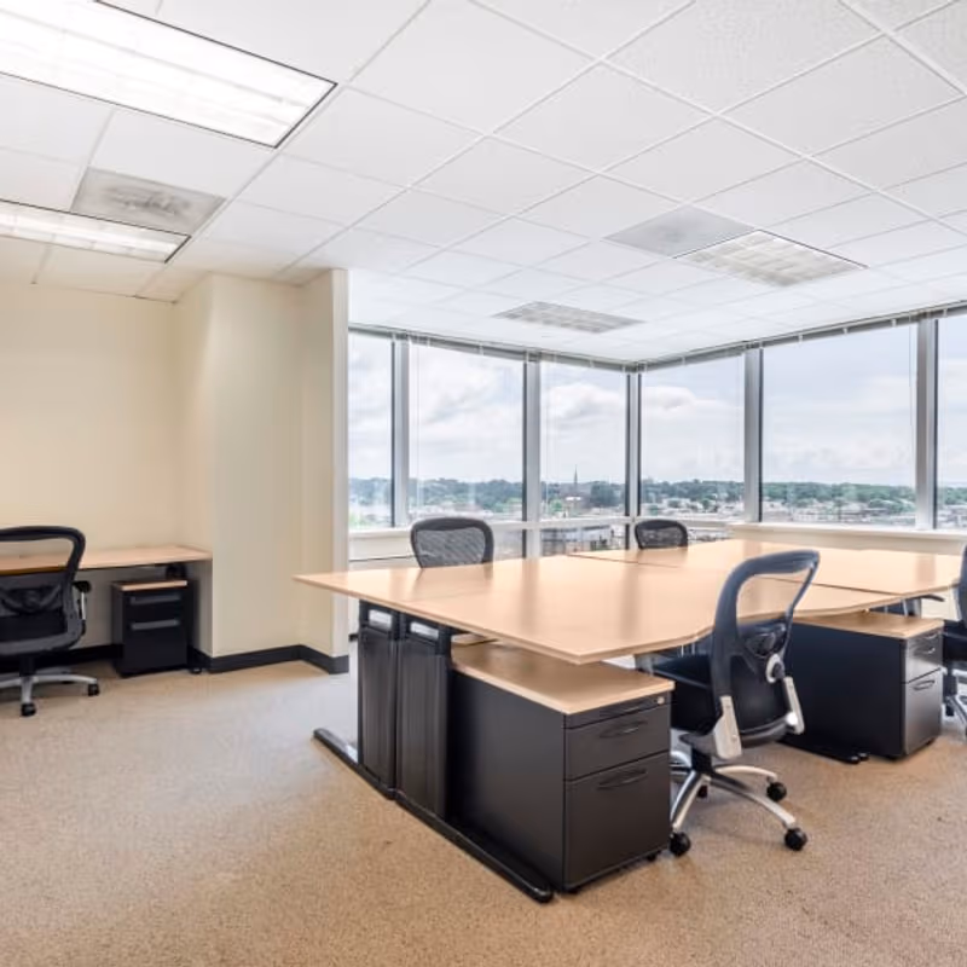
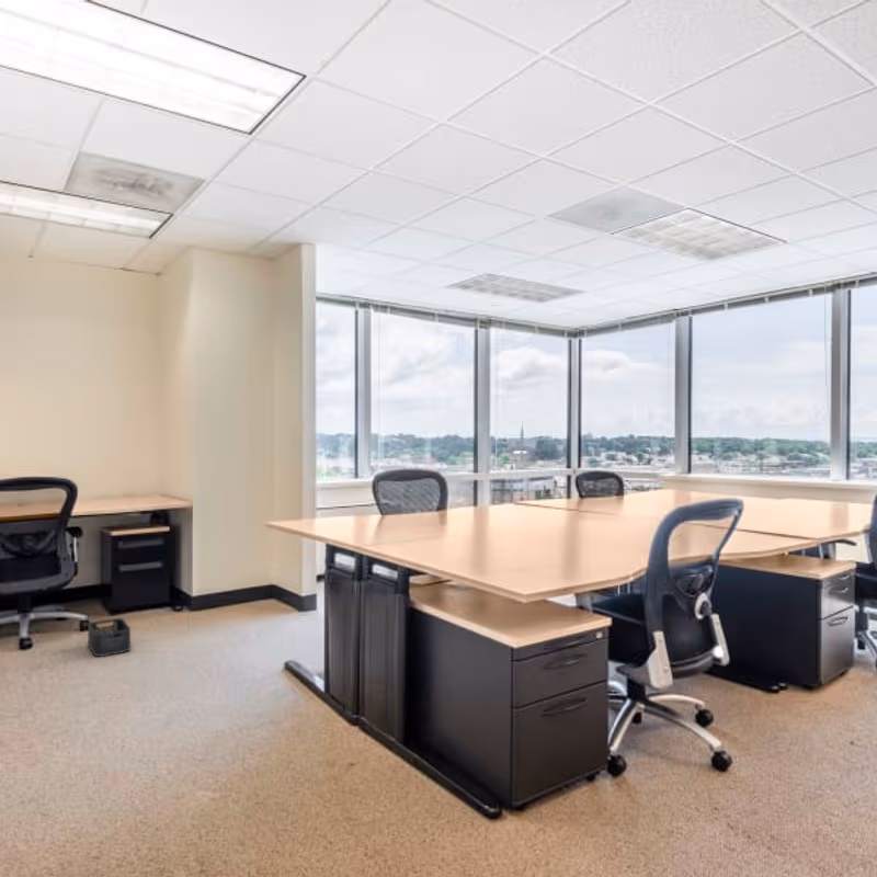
+ storage bin [87,617,132,658]
